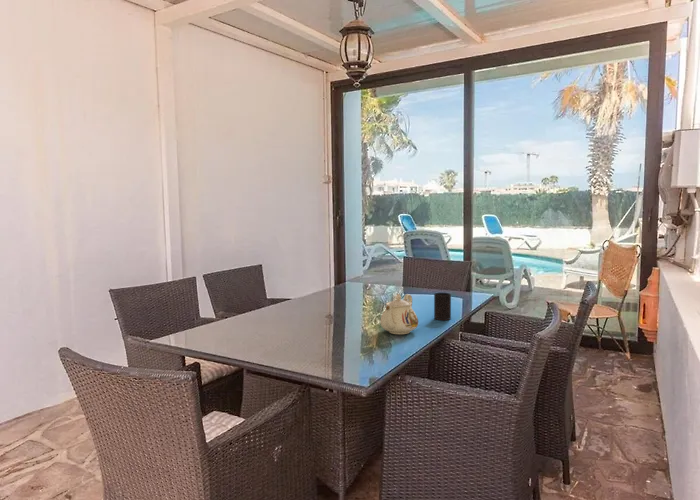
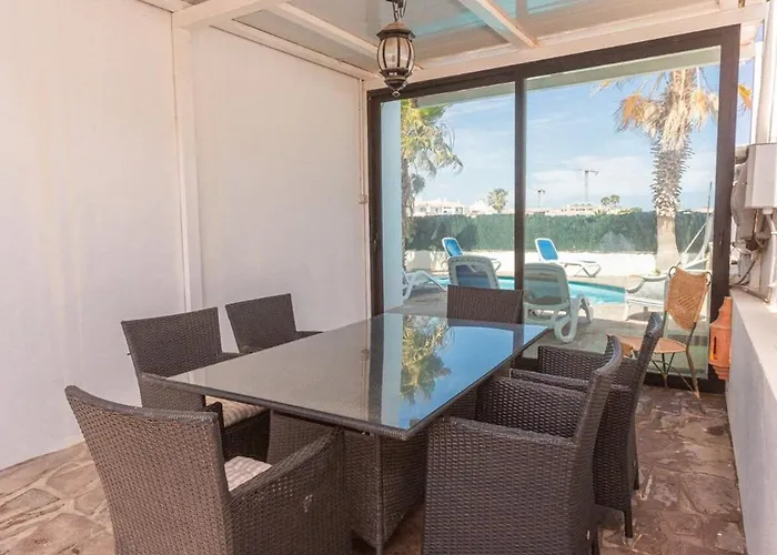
- teapot [380,293,419,335]
- cup [433,292,452,321]
